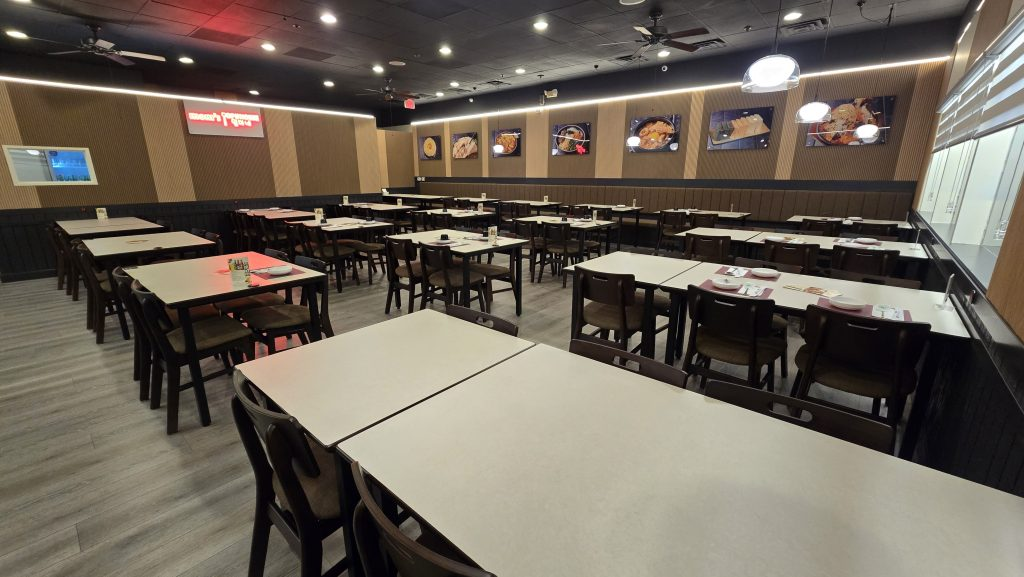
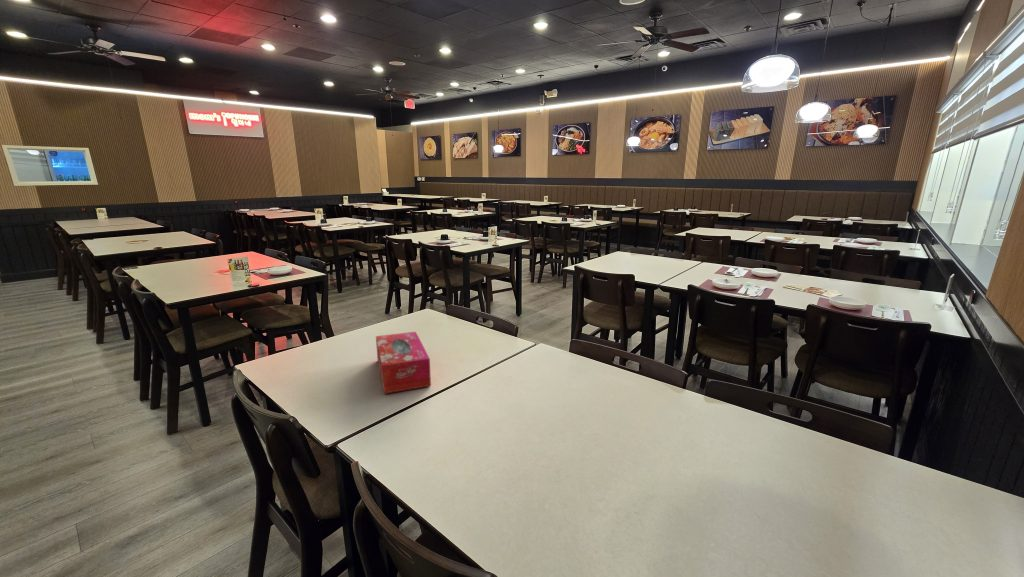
+ tissue box [375,331,432,395]
